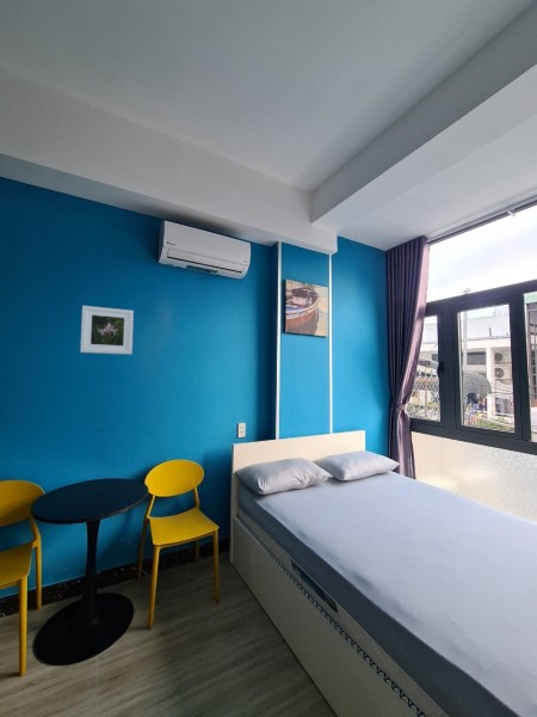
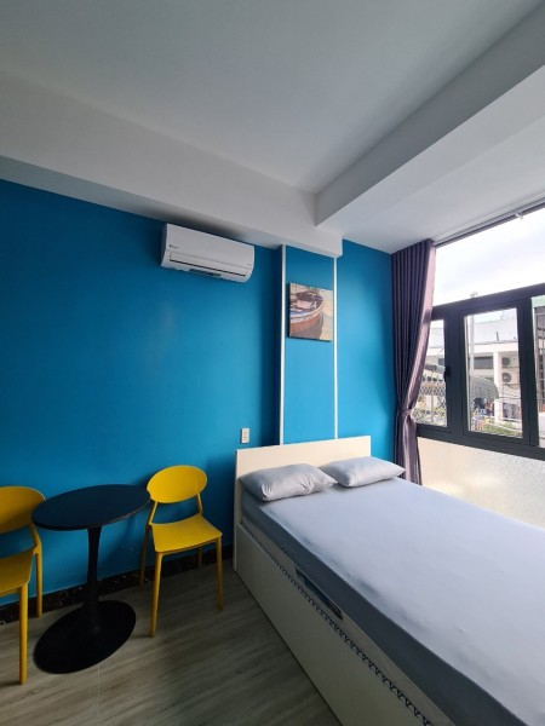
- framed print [79,305,135,355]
